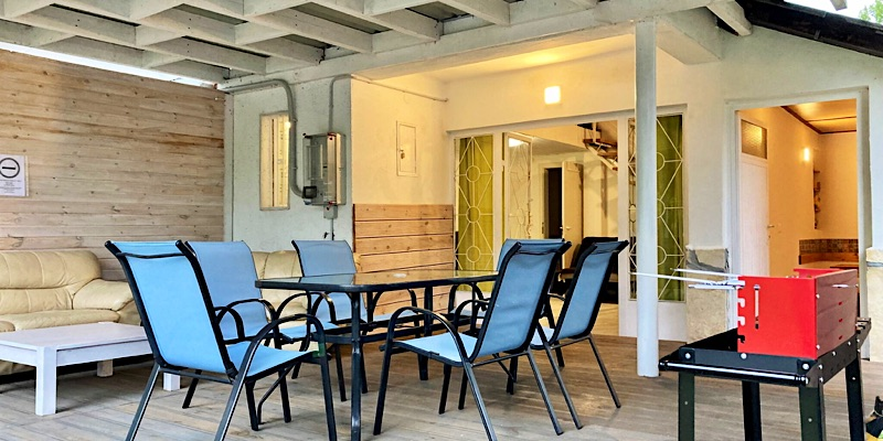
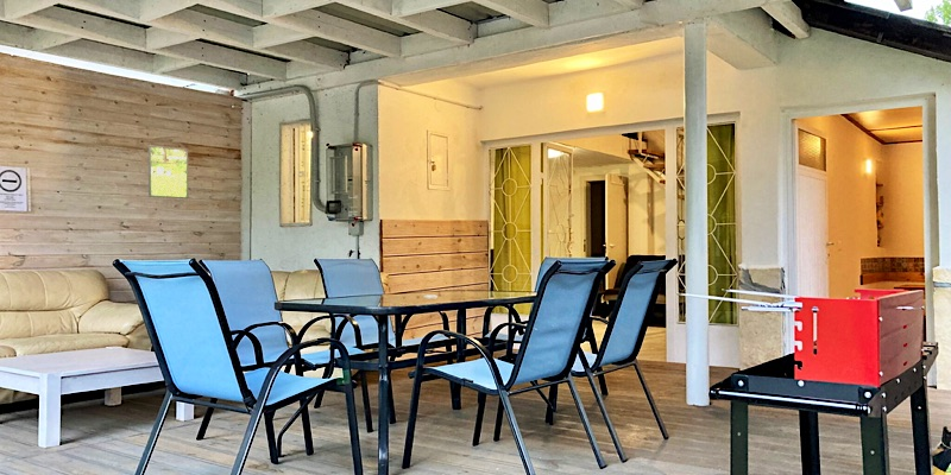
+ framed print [147,144,189,200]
